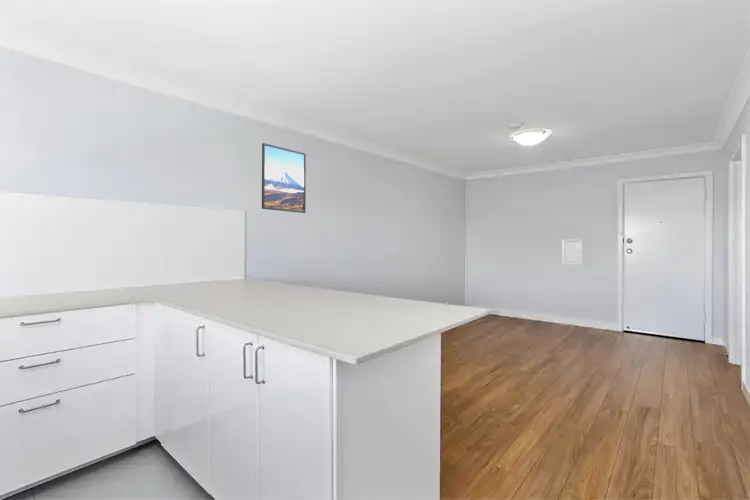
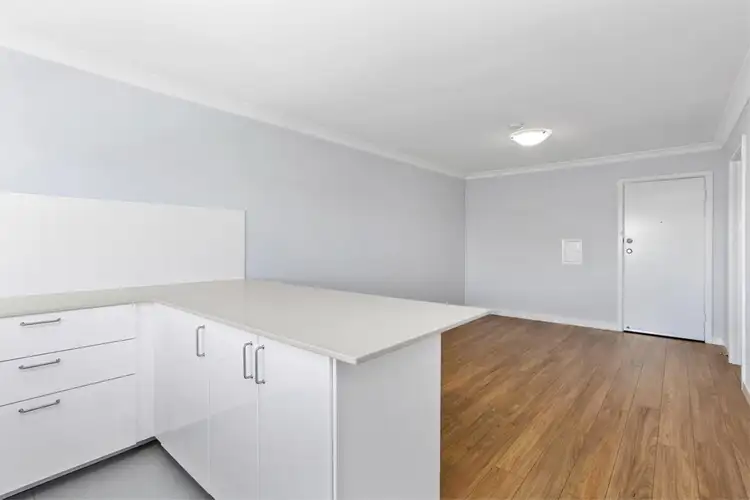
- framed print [261,142,307,214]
